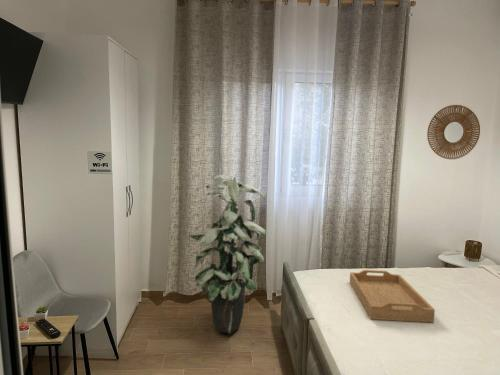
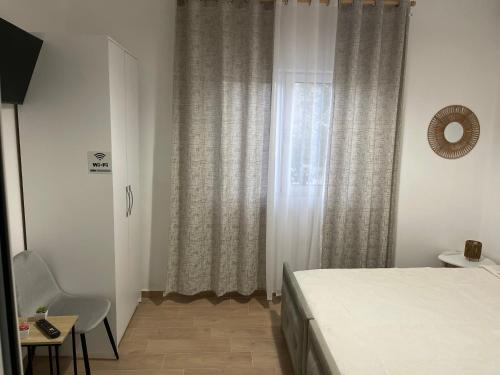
- indoor plant [187,174,267,335]
- serving tray [349,269,436,324]
